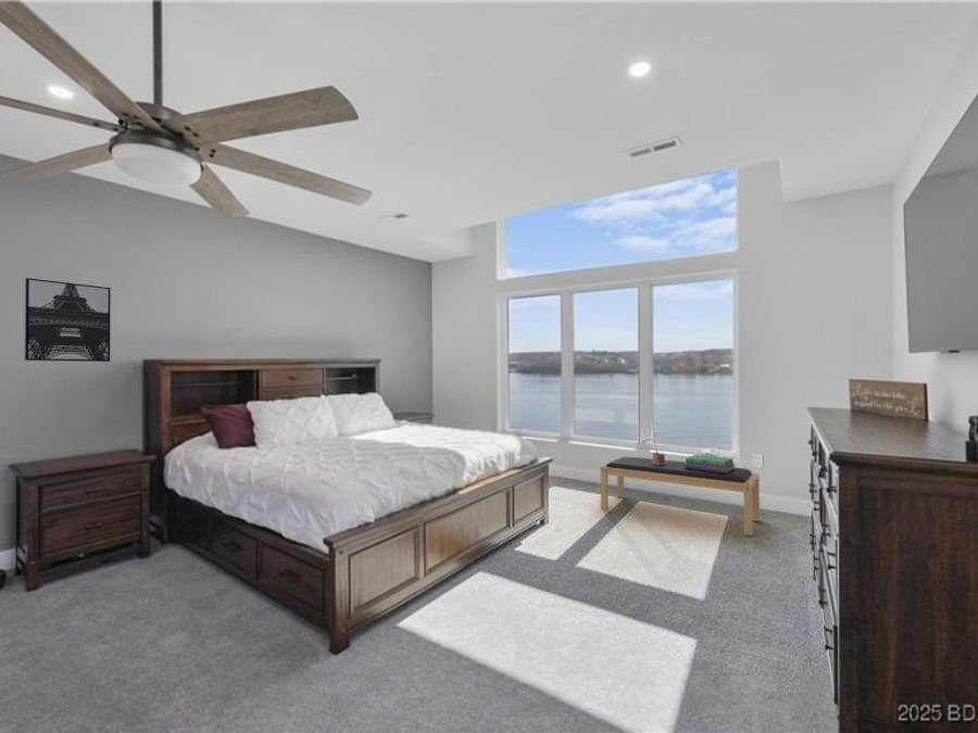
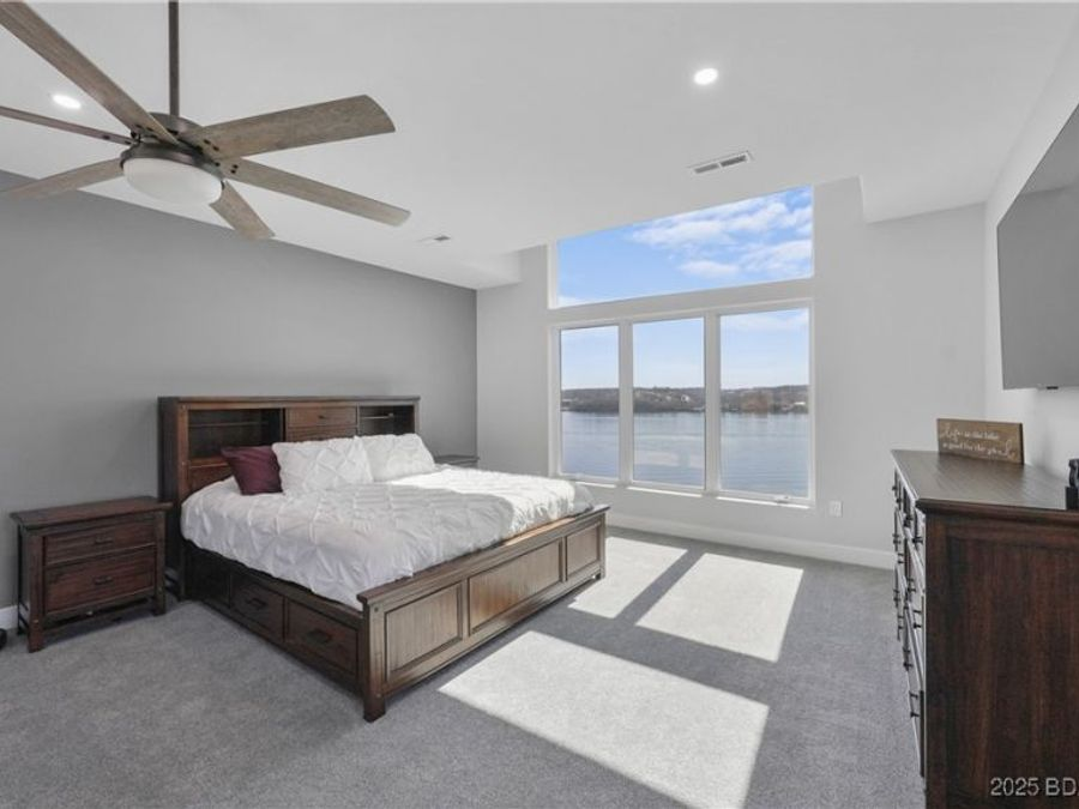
- stack of books [685,453,737,473]
- potted plant [641,433,667,465]
- bench [600,455,761,536]
- wall art [23,277,112,363]
